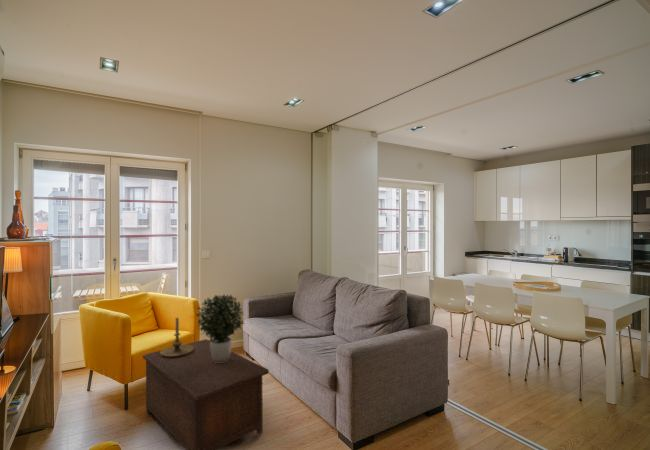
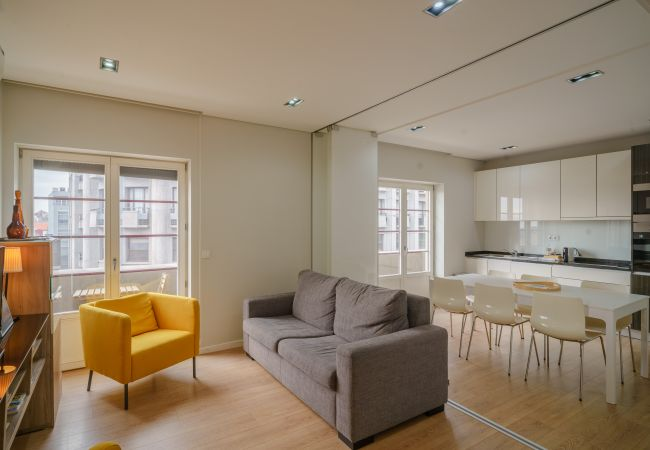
- potted plant [195,293,246,363]
- cabinet [142,338,270,450]
- candle holder [160,317,193,357]
